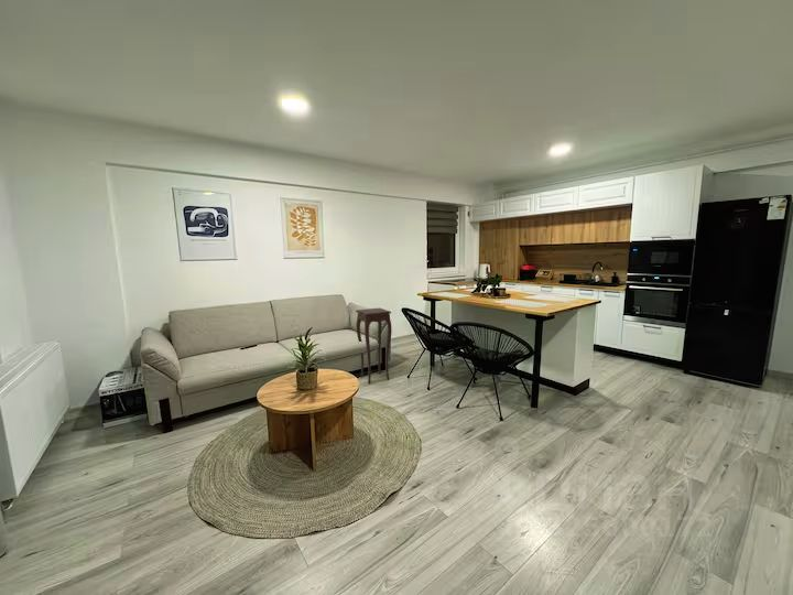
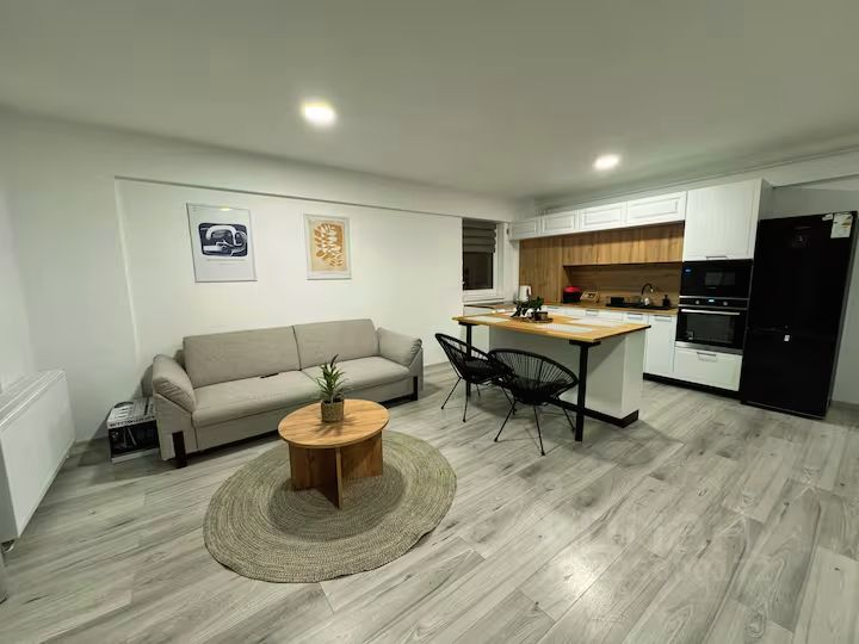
- side table [355,306,393,385]
